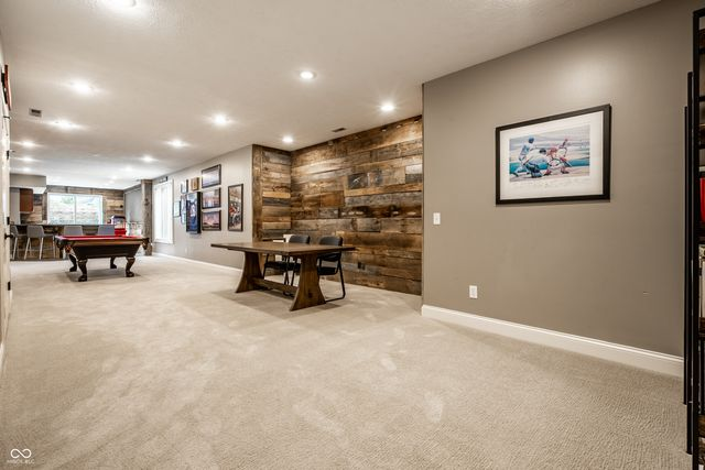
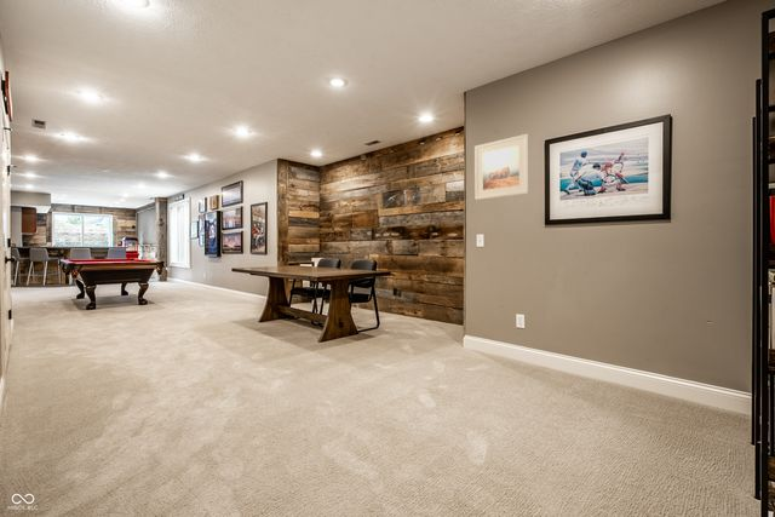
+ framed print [473,133,530,201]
